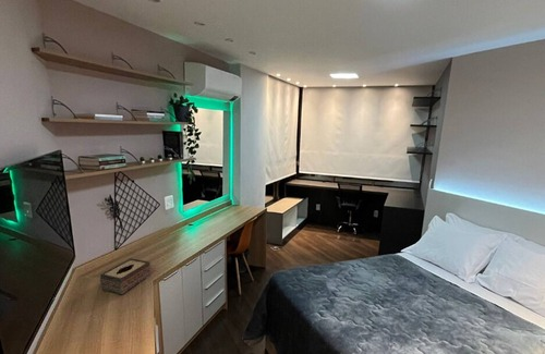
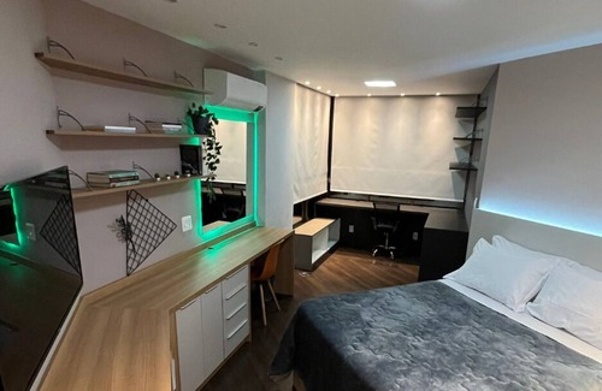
- tissue box [99,257,152,295]
